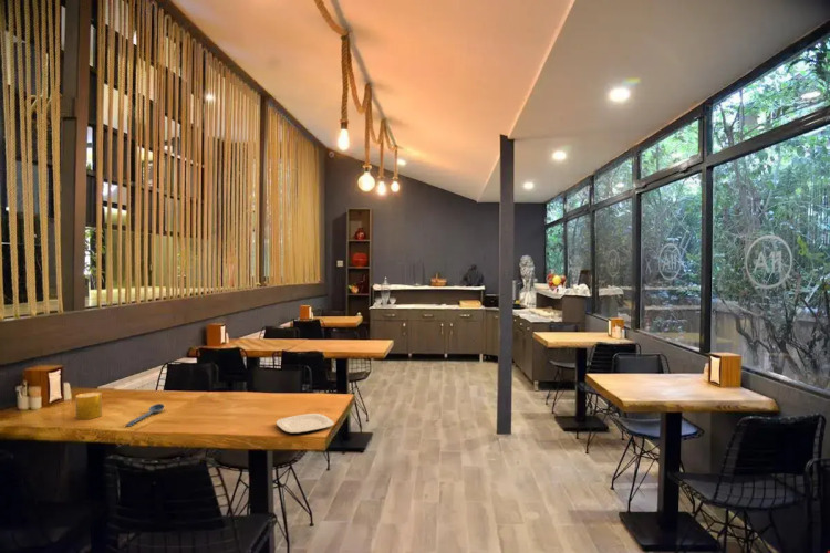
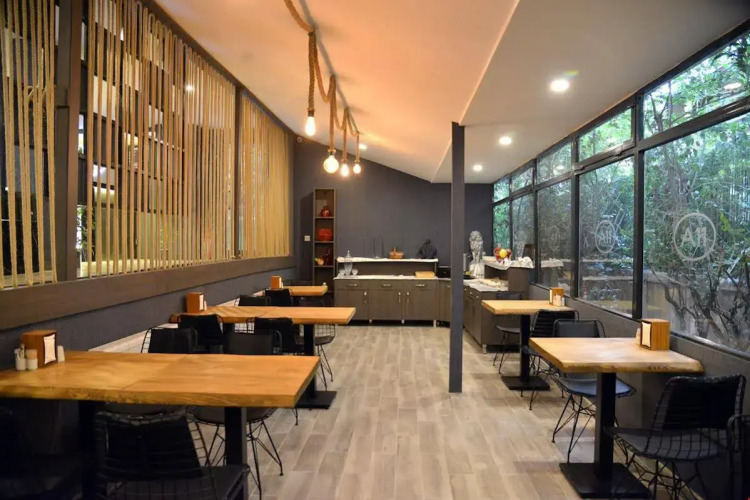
- plate [274,413,335,435]
- cup [74,390,103,420]
- spoon [124,403,166,428]
